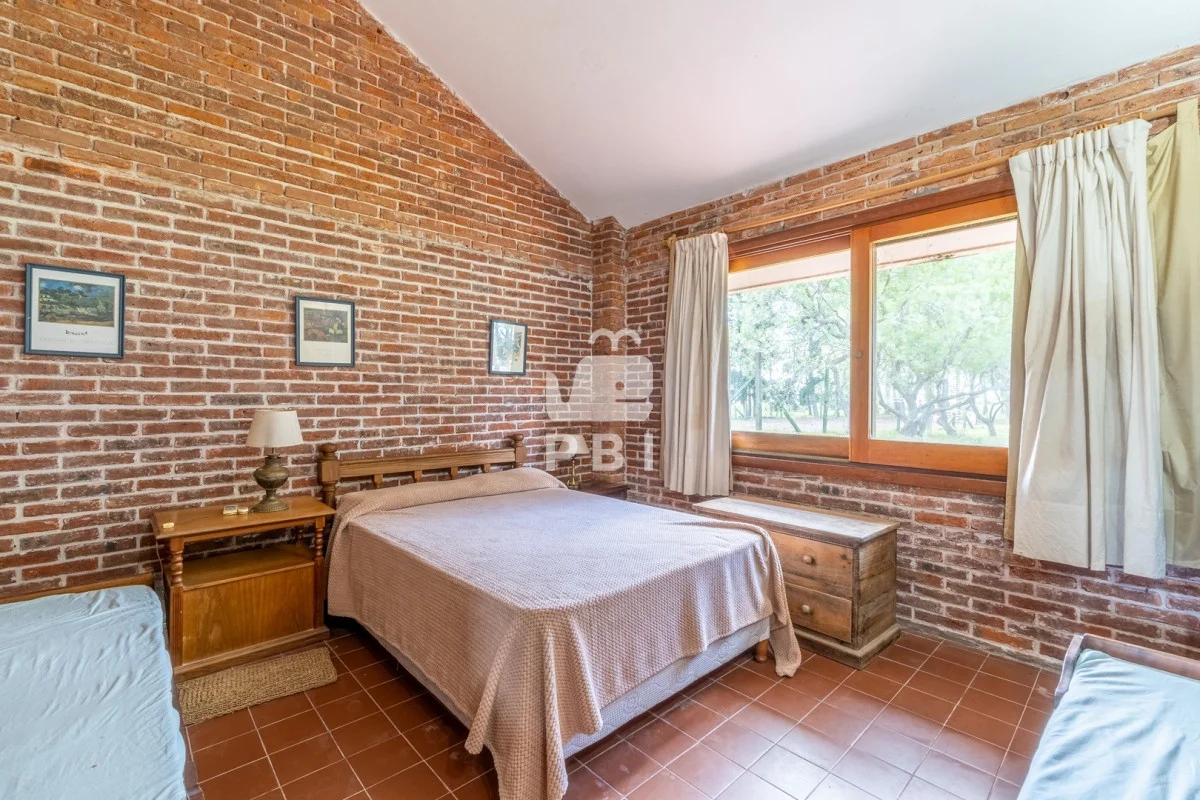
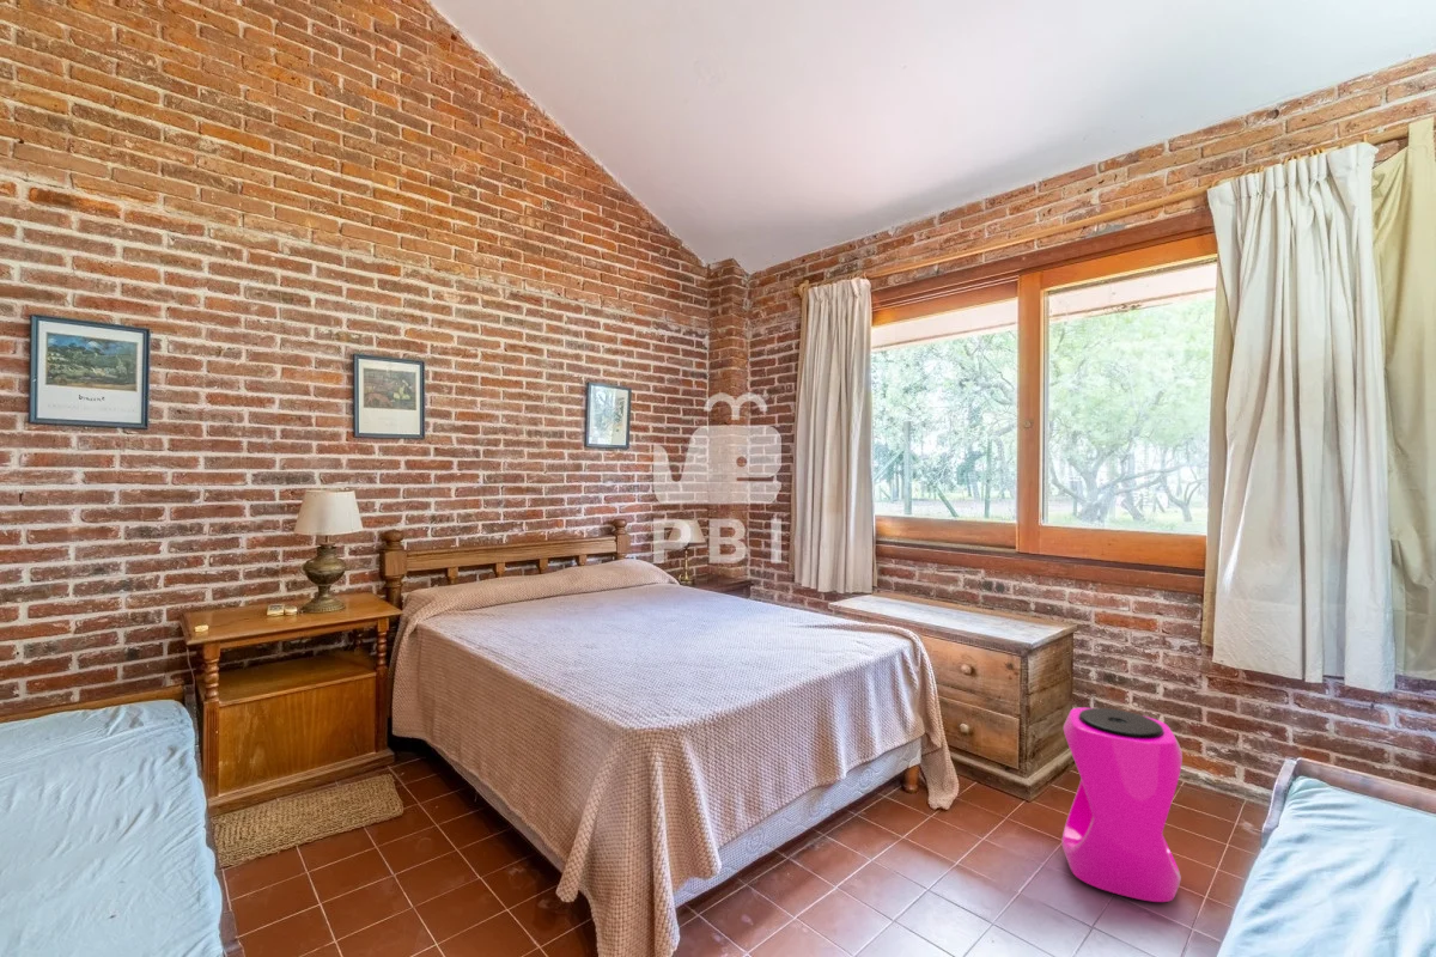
+ stool [1060,707,1184,903]
